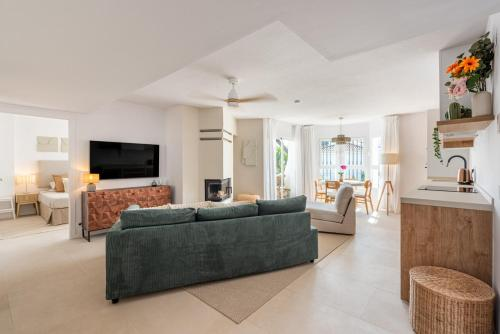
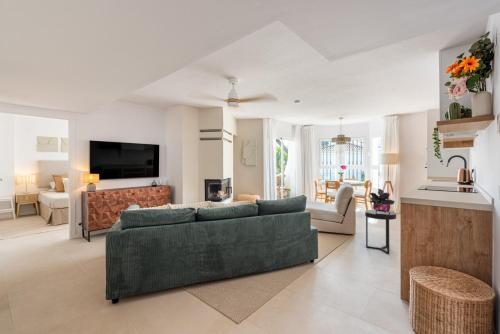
+ potted plant [369,188,396,213]
+ side table [364,209,397,255]
